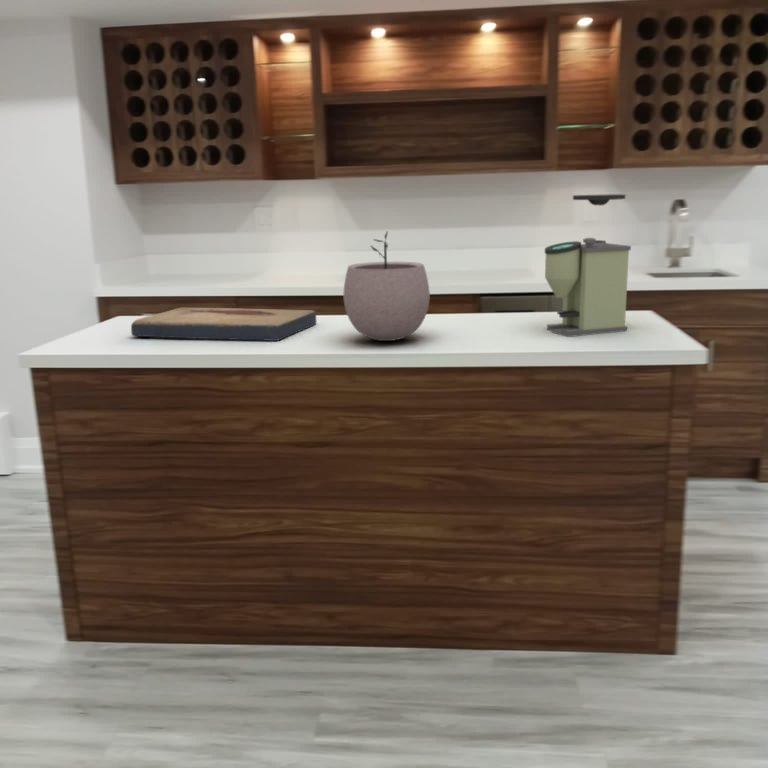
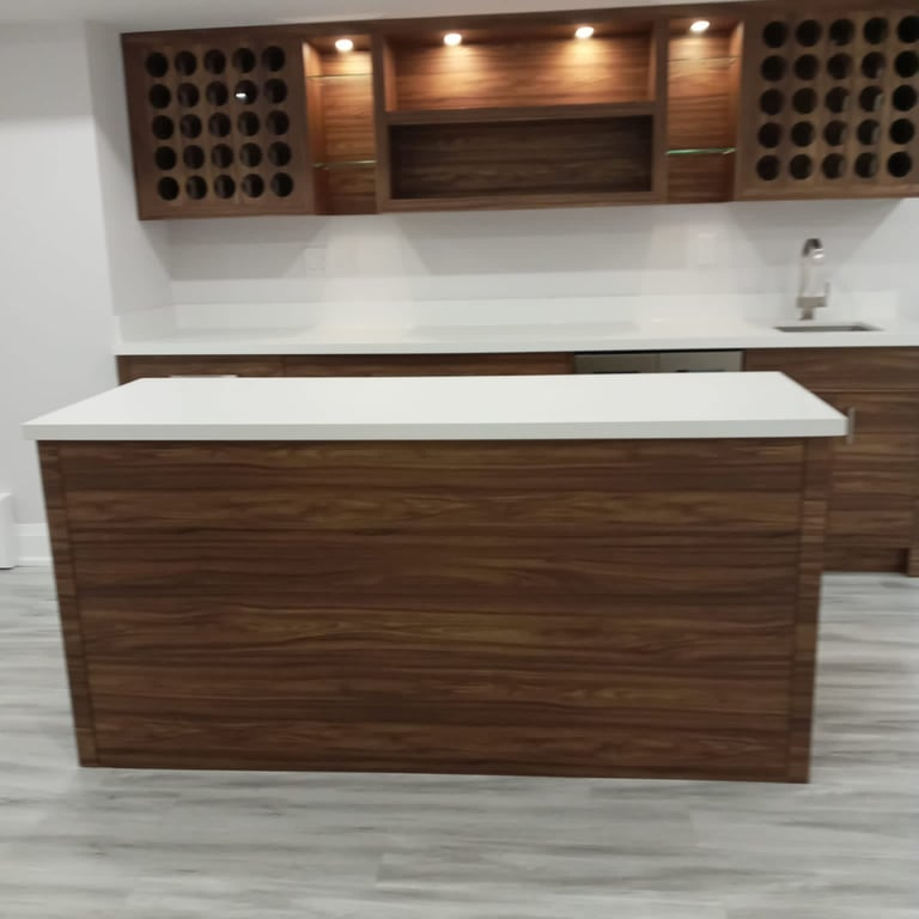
- coffee grinder [544,193,632,338]
- plant pot [343,230,431,342]
- fish fossil [130,307,317,342]
